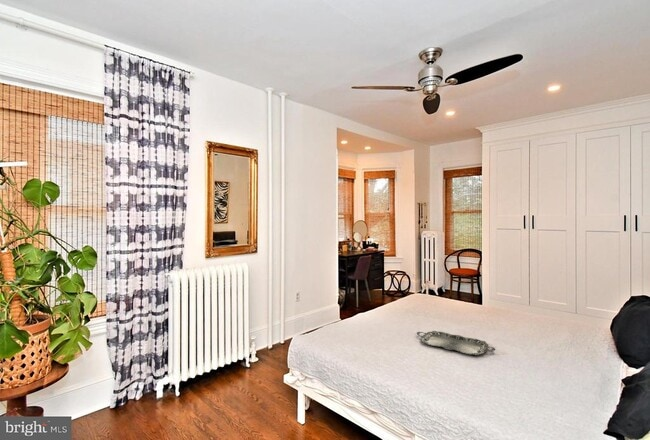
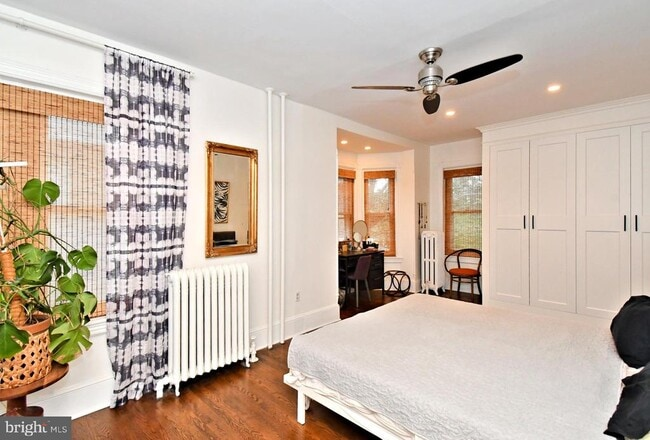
- serving tray [416,330,496,356]
